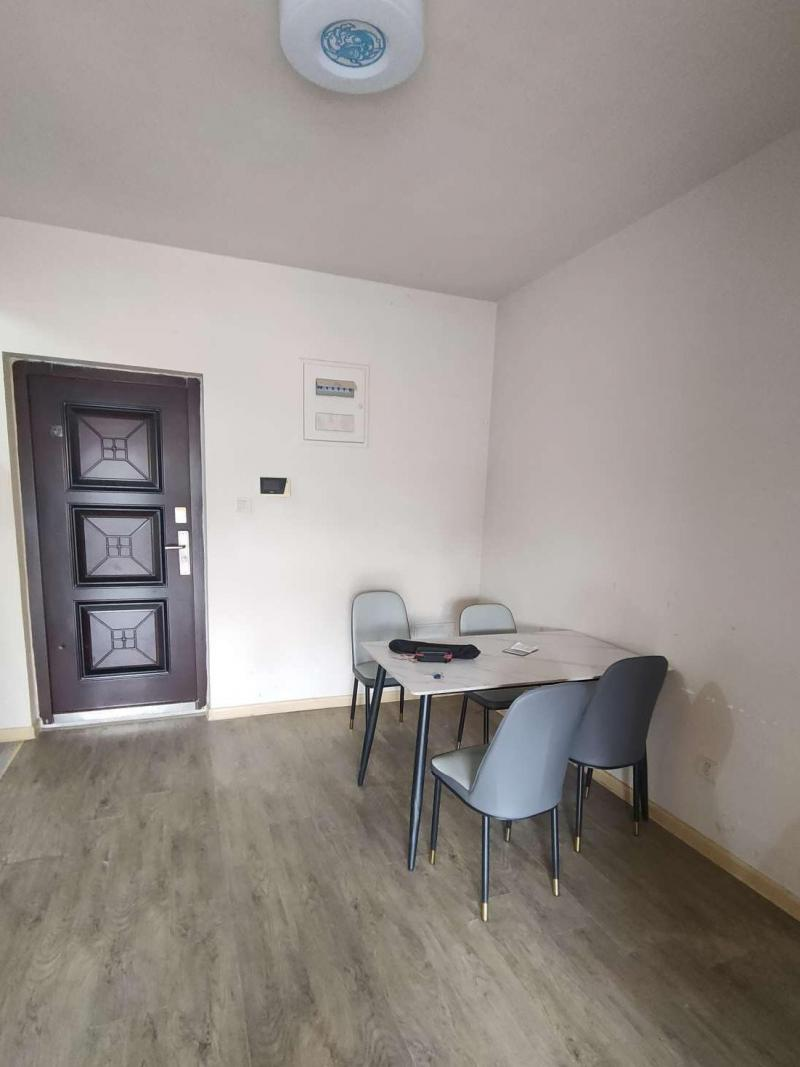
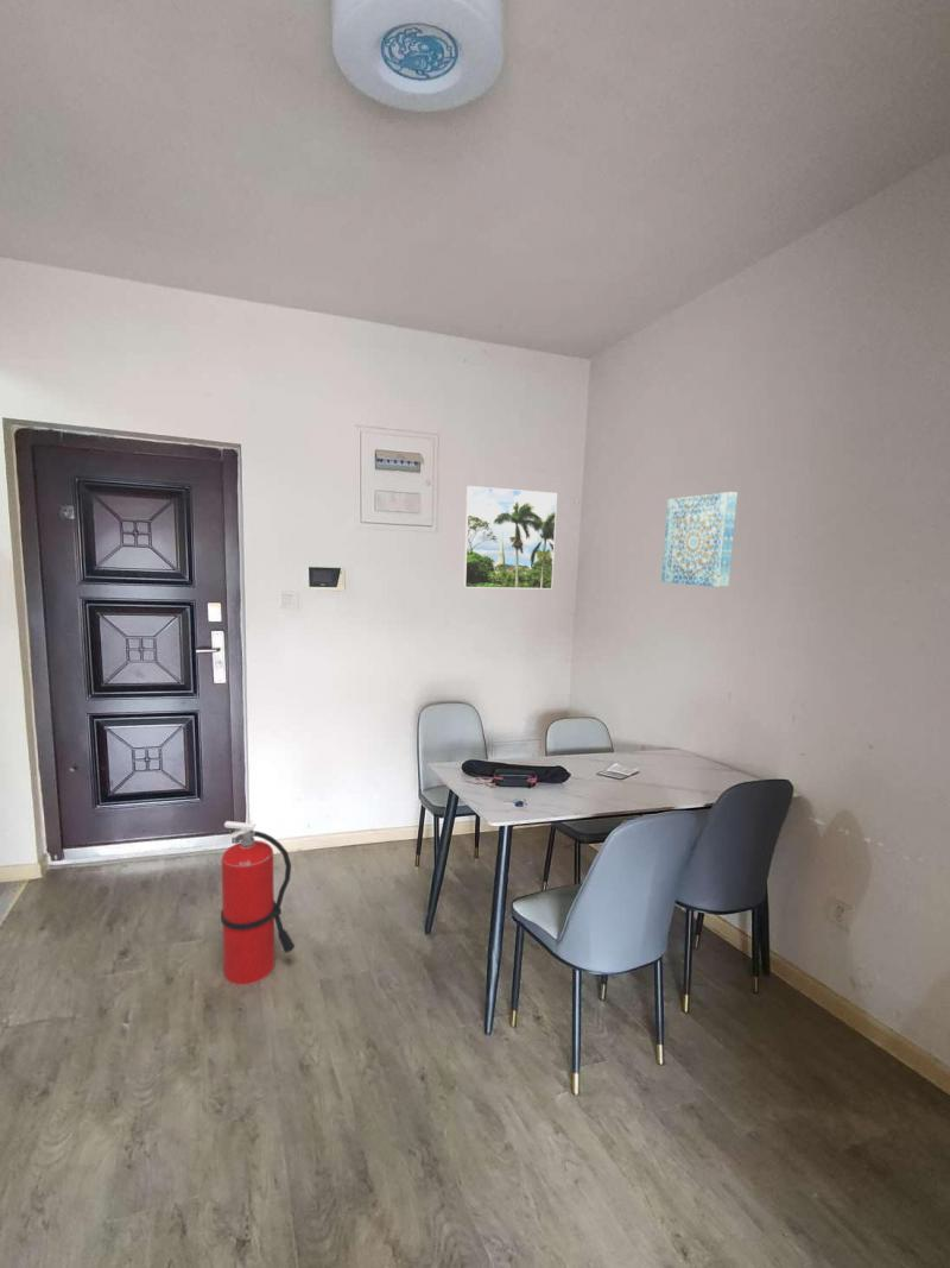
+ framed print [462,485,558,591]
+ fire extinguisher [220,819,296,986]
+ wall art [660,491,739,588]
